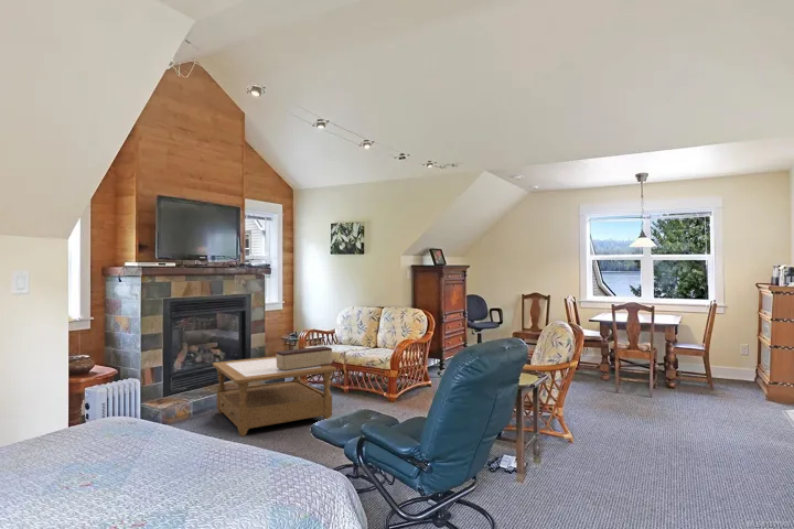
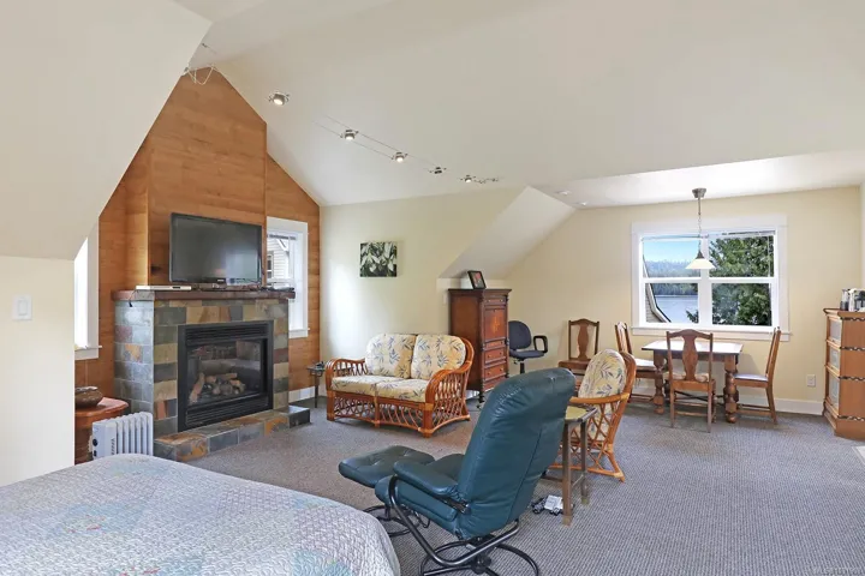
- decorative box [276,345,333,370]
- coffee table [212,355,337,438]
